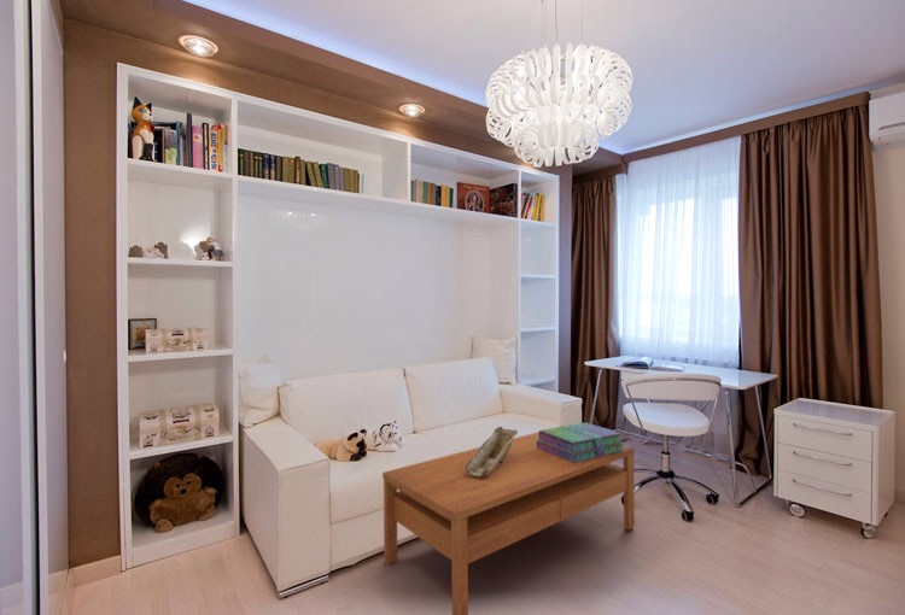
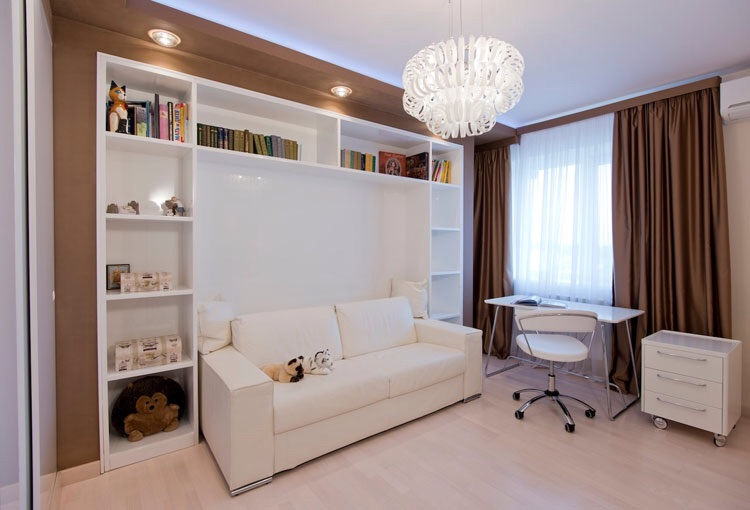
- decorative bowl [465,426,519,476]
- stack of books [536,422,625,463]
- coffee table [381,430,636,615]
